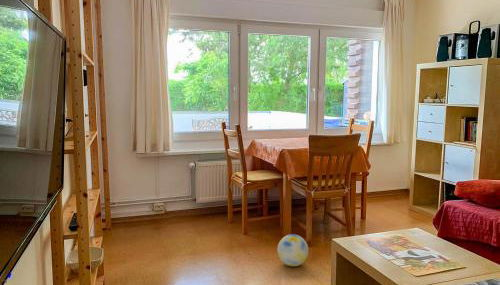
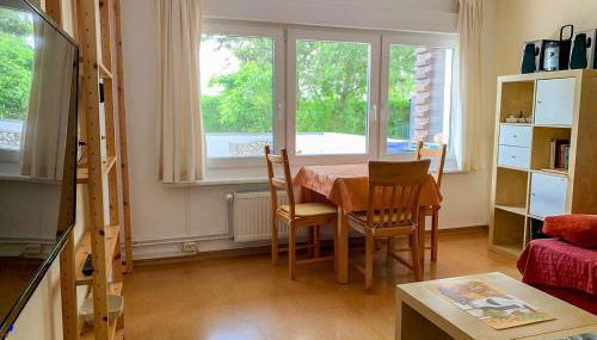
- ball [276,233,309,267]
